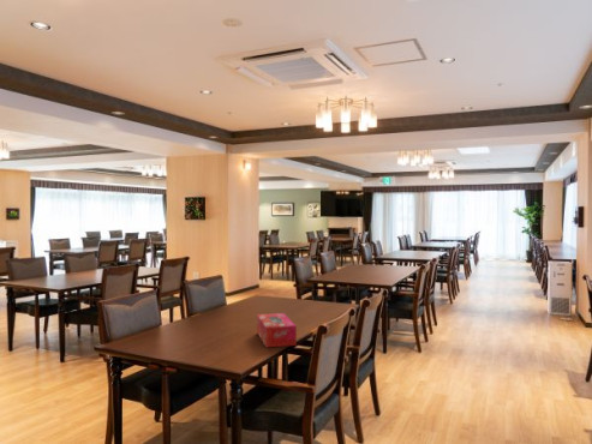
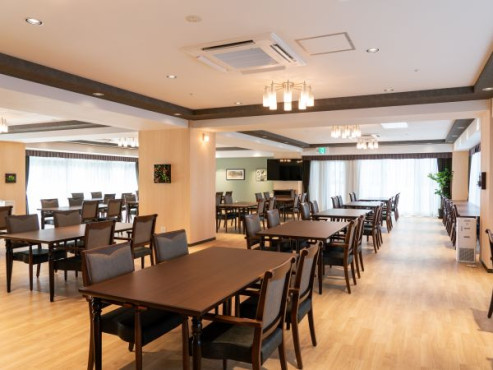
- tissue box [256,312,298,348]
